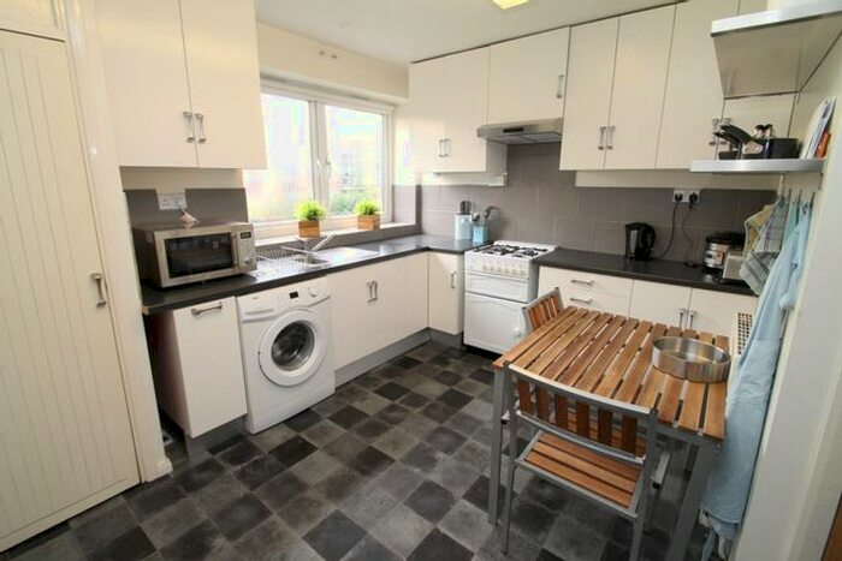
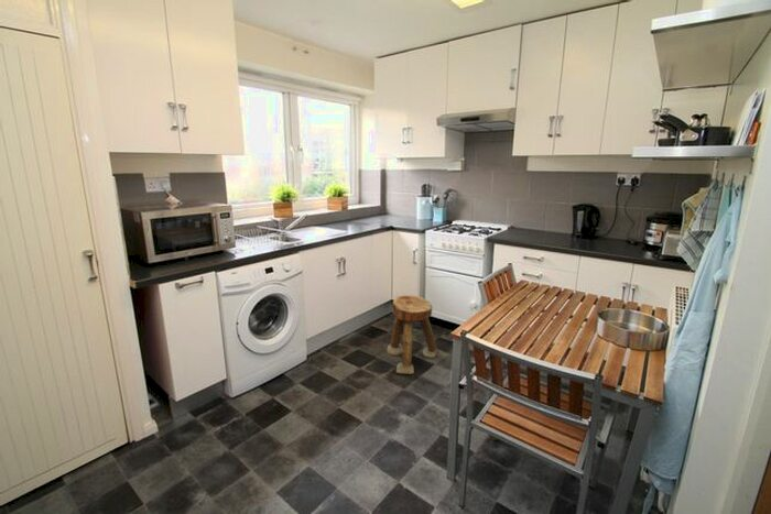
+ stool [387,294,438,375]
